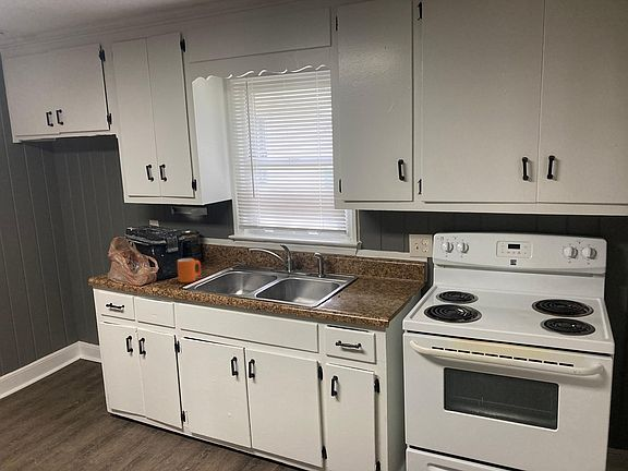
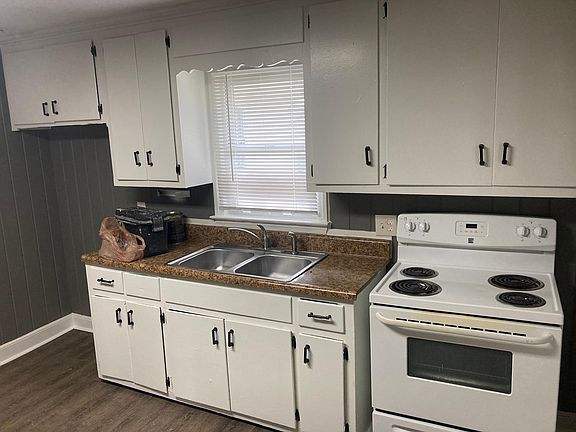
- mug [176,257,202,283]
